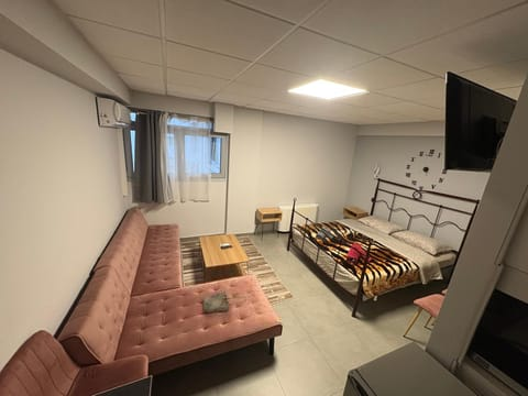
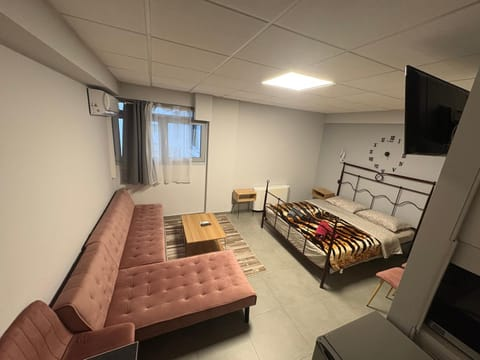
- tote bag [202,290,248,314]
